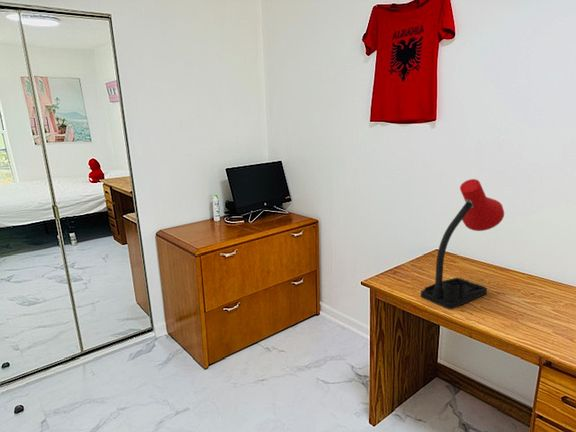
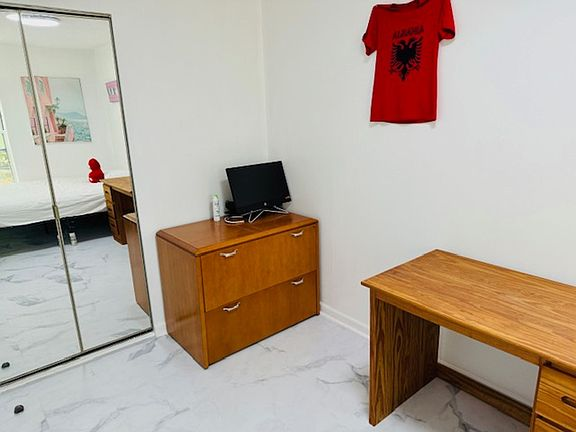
- desk lamp [420,178,505,310]
